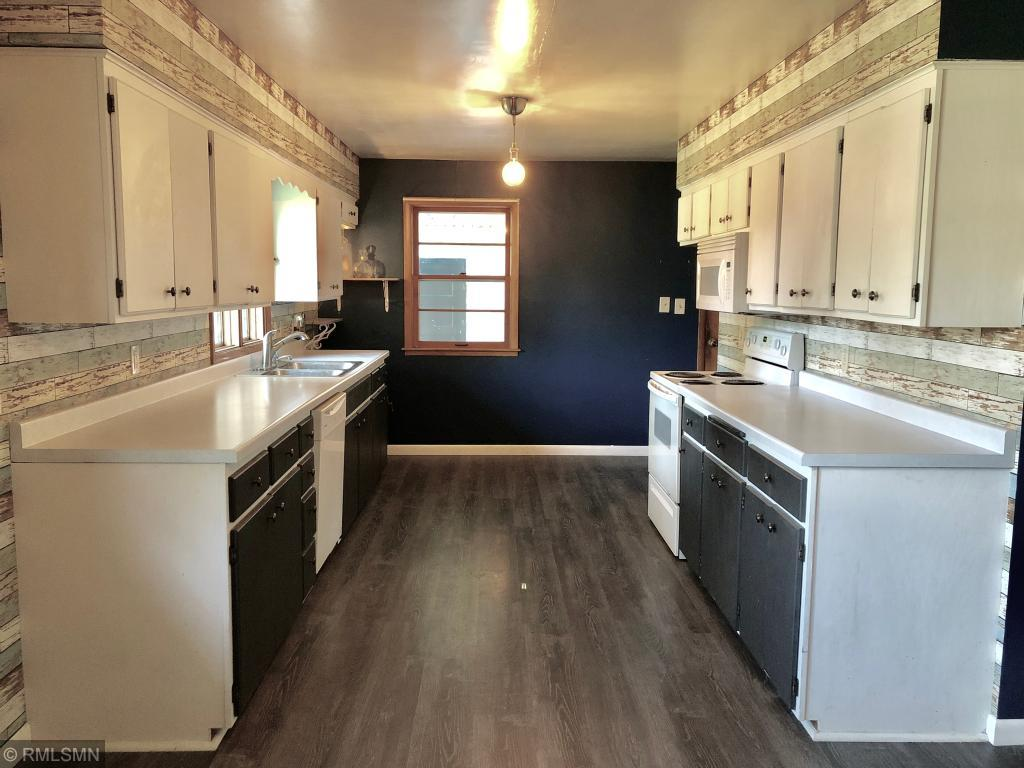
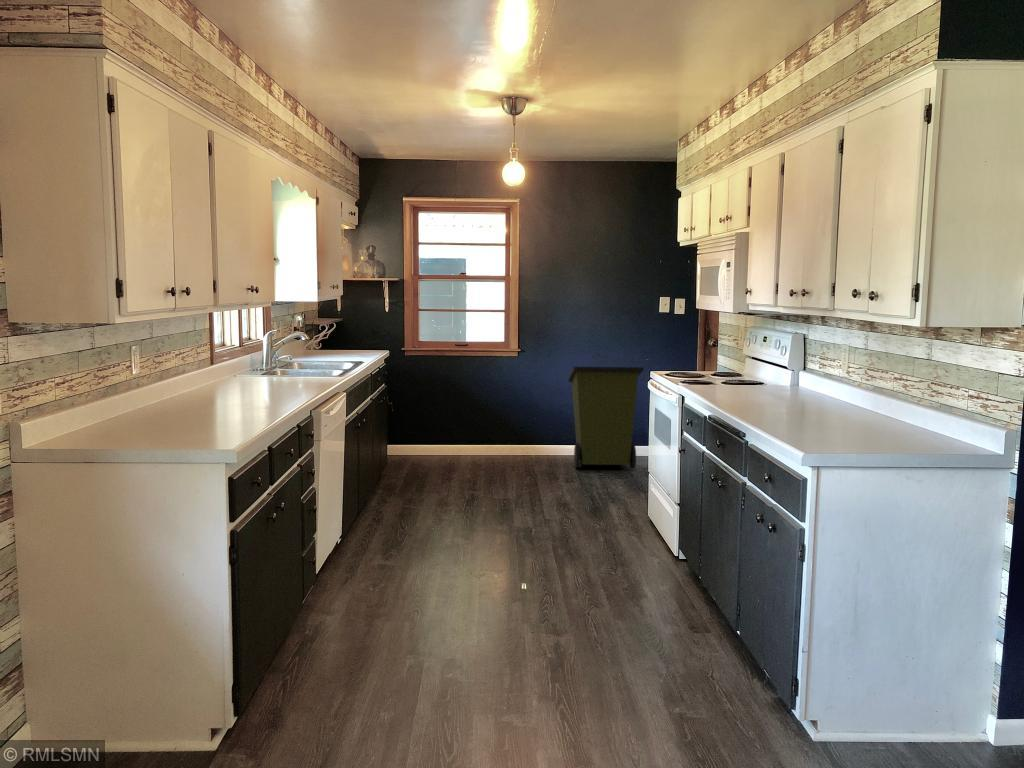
+ trash can [567,366,644,470]
